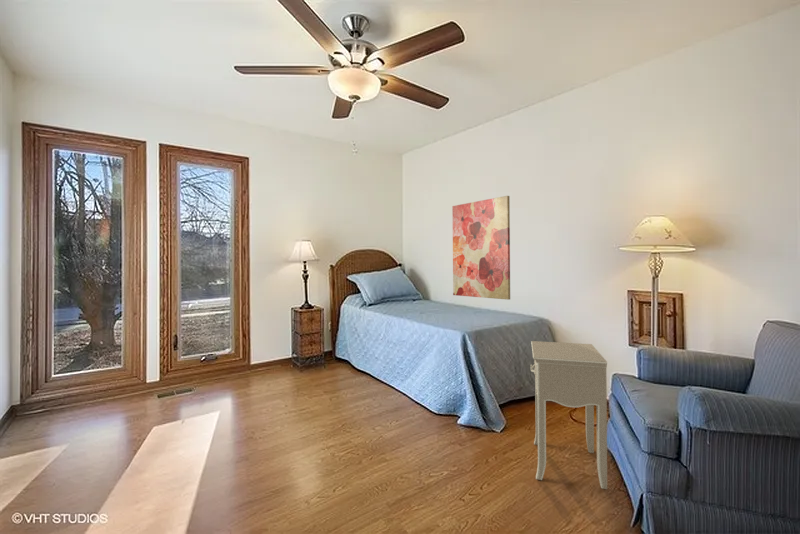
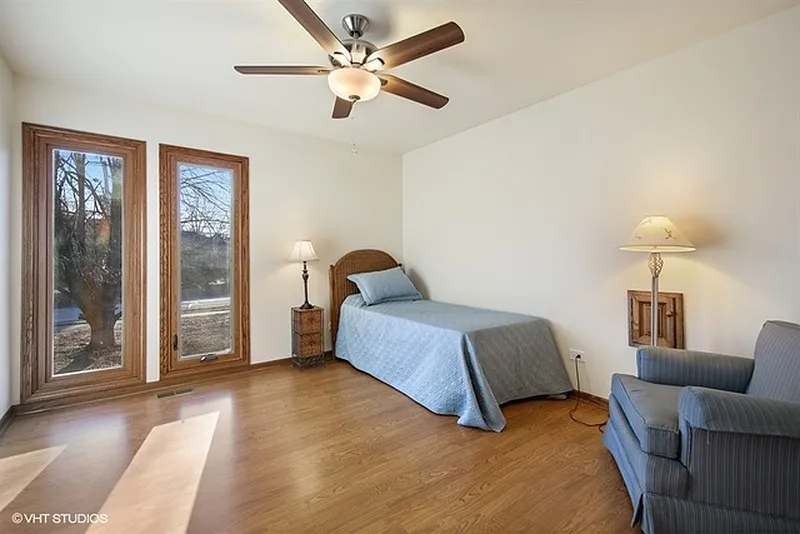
- nightstand [530,340,608,490]
- wall art [451,195,511,301]
